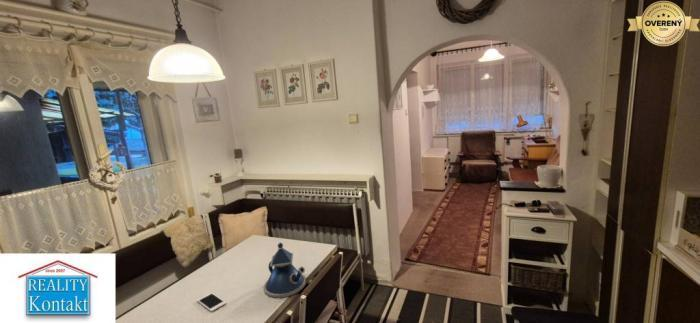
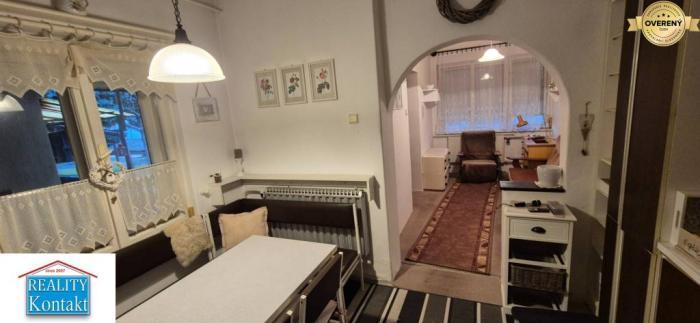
- cell phone [196,292,227,313]
- teapot [263,242,307,298]
